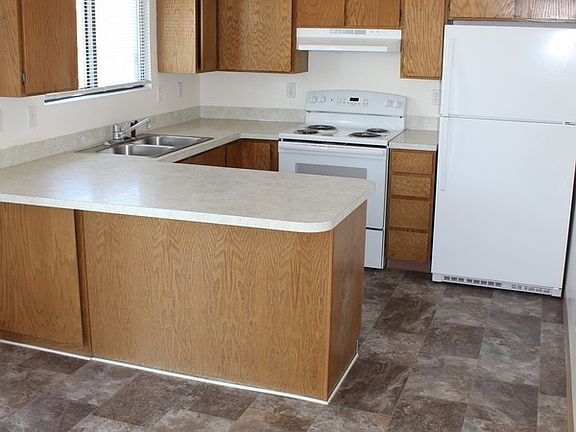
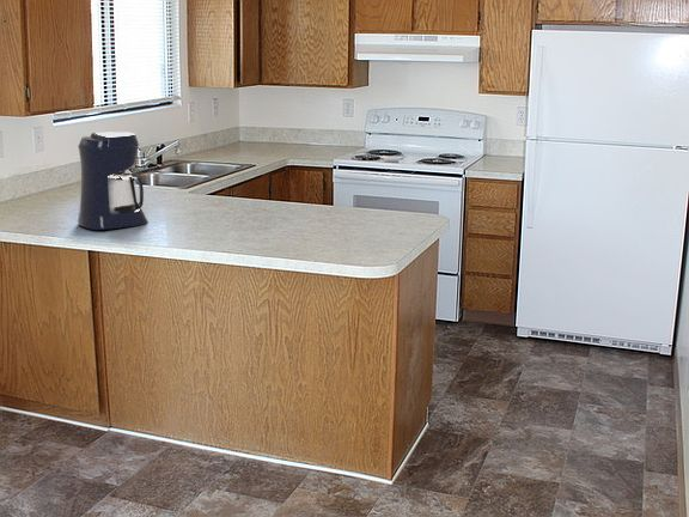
+ coffee maker [77,130,150,231]
